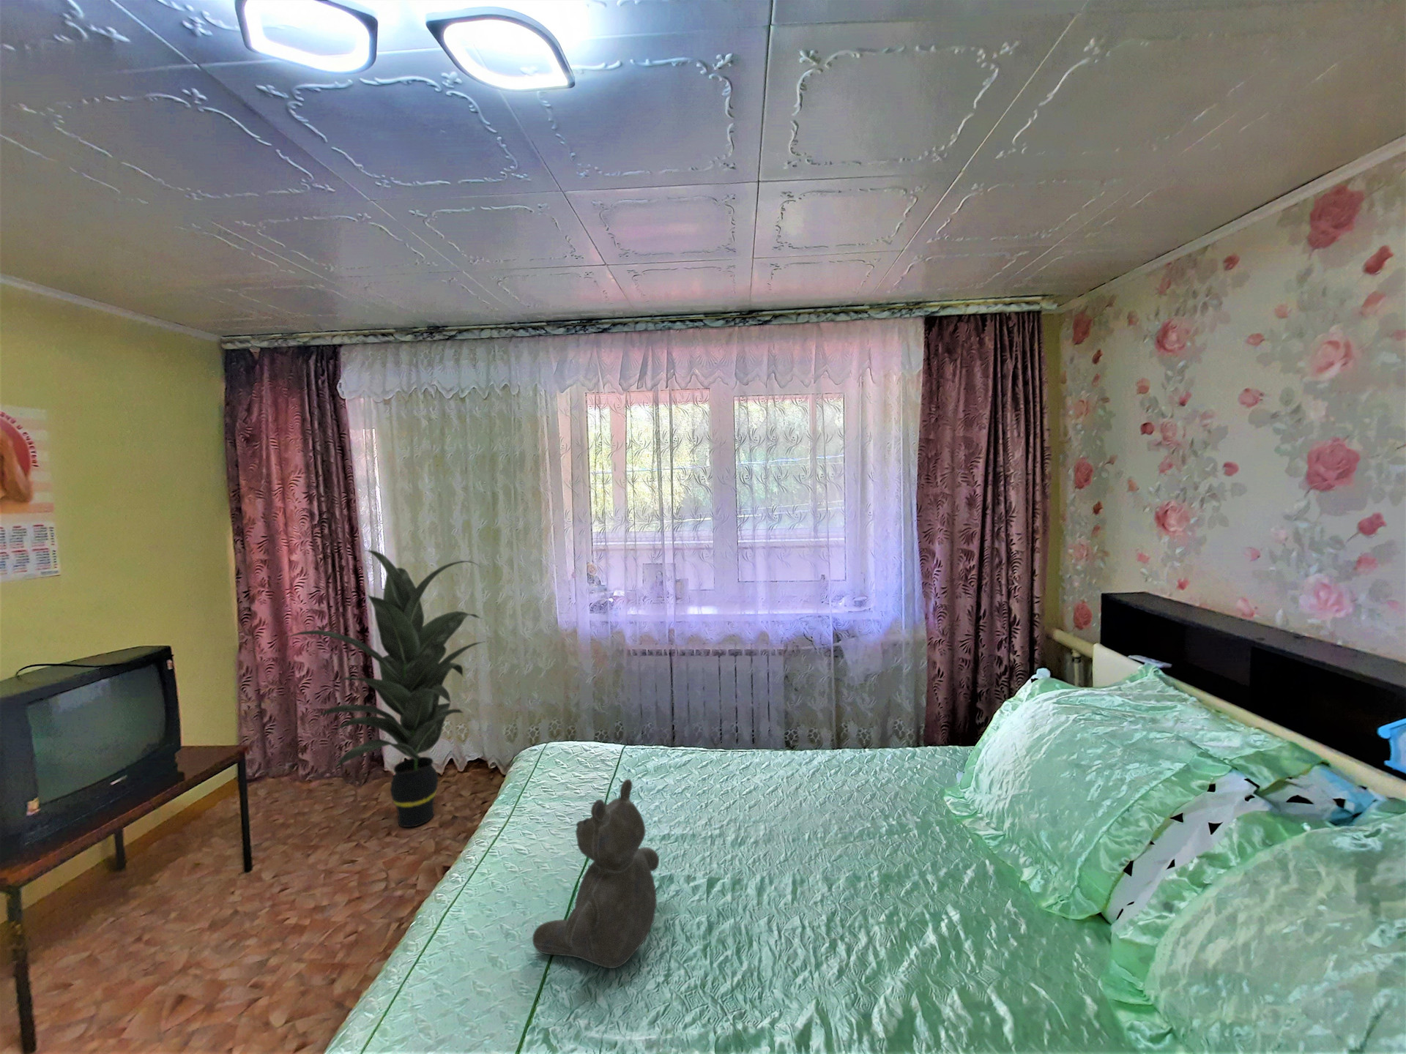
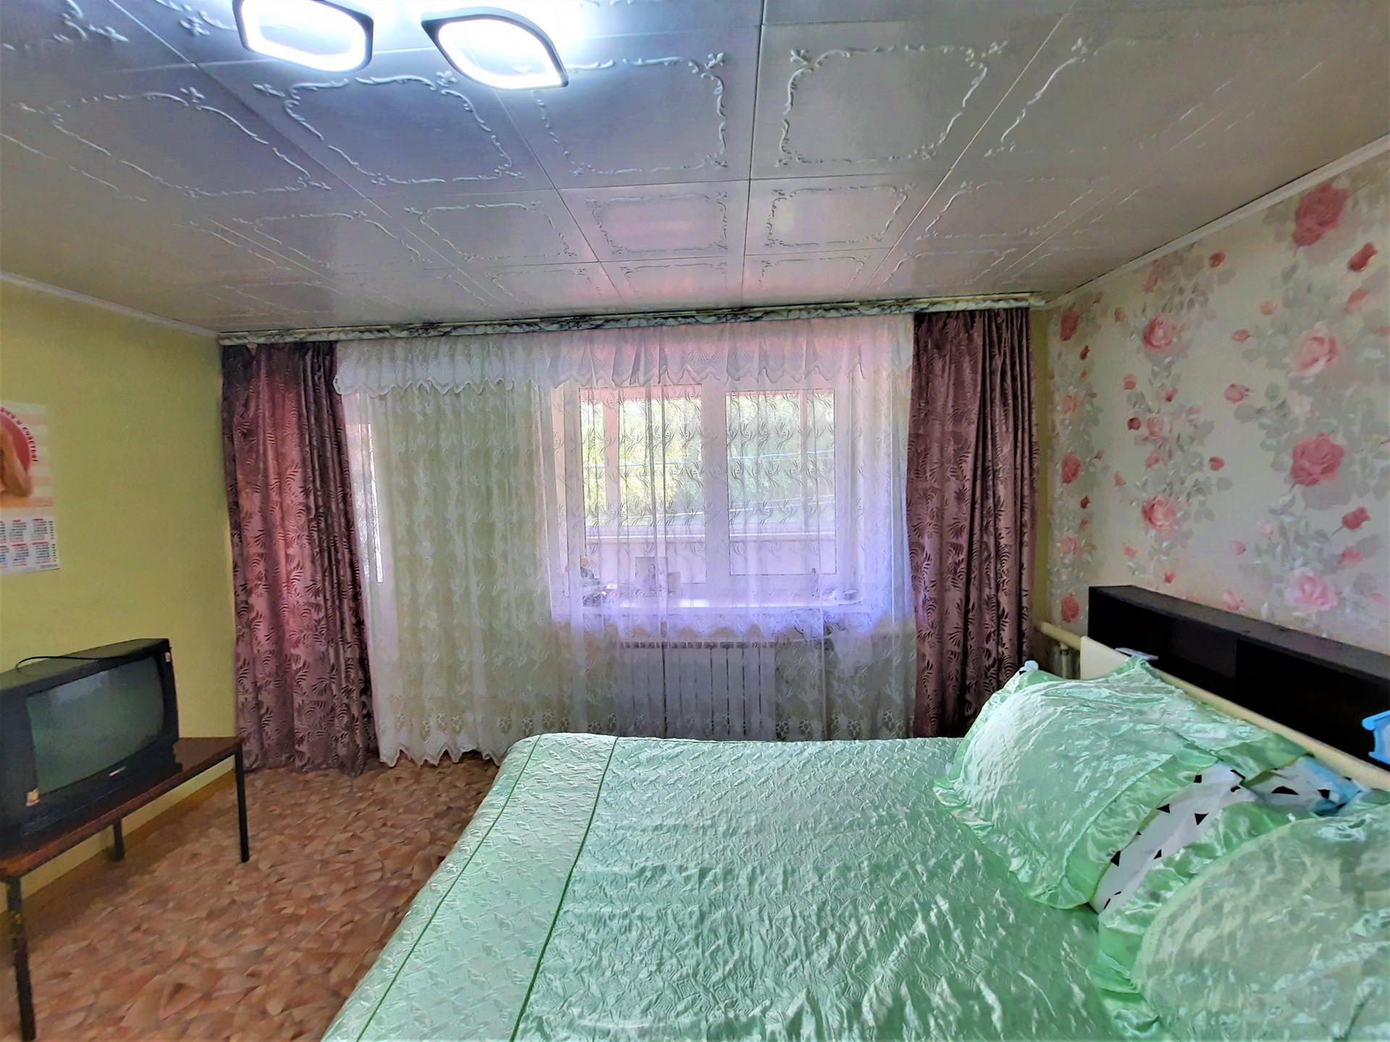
- indoor plant [285,549,488,828]
- teddy bear [531,778,660,969]
